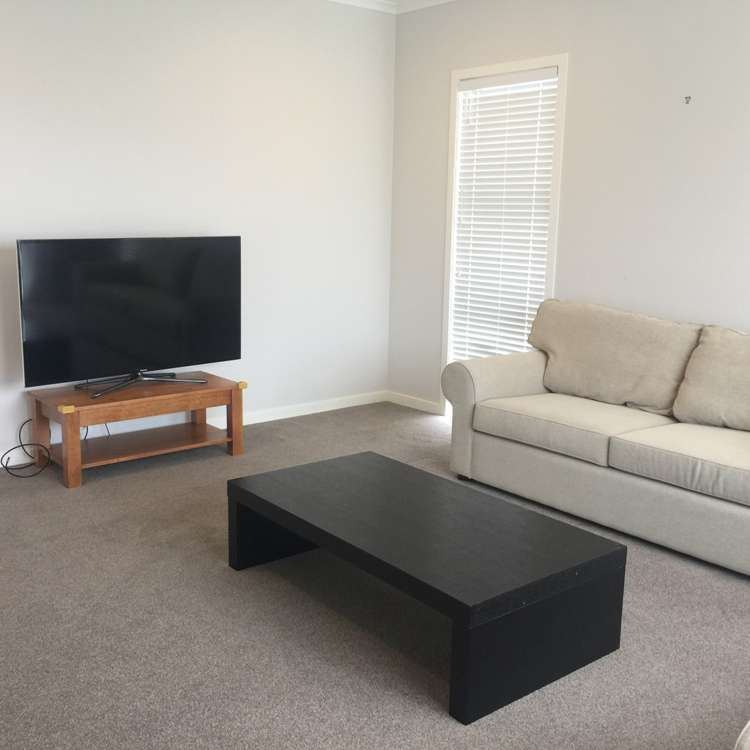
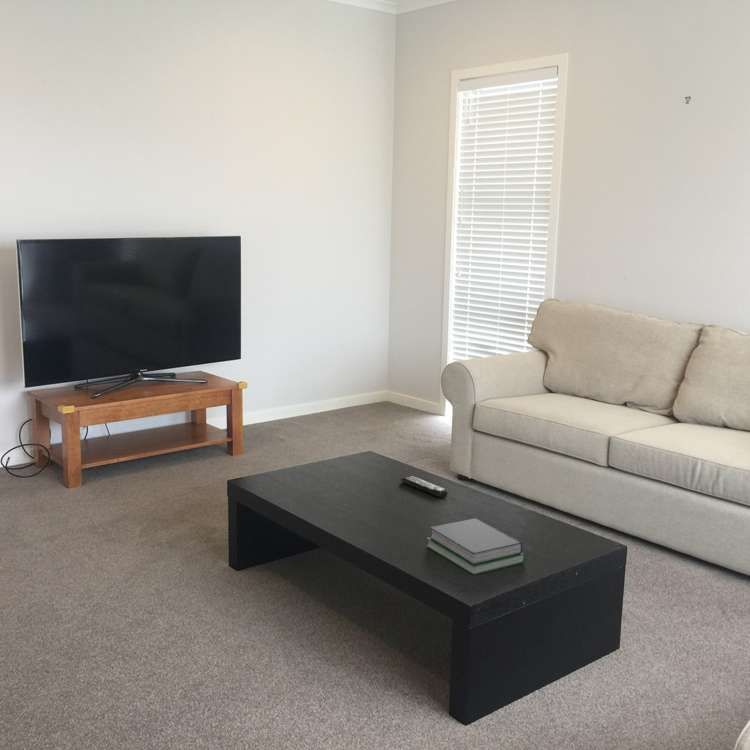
+ remote control [400,475,448,499]
+ book [425,517,526,576]
